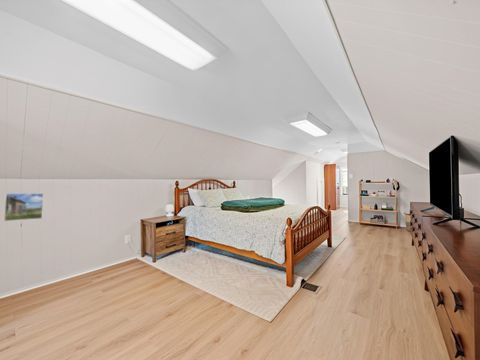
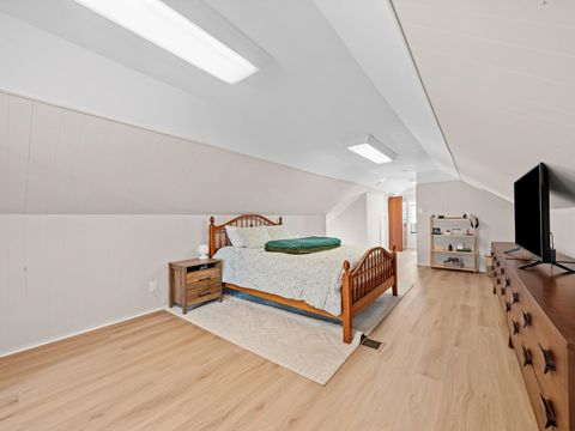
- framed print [3,192,45,222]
